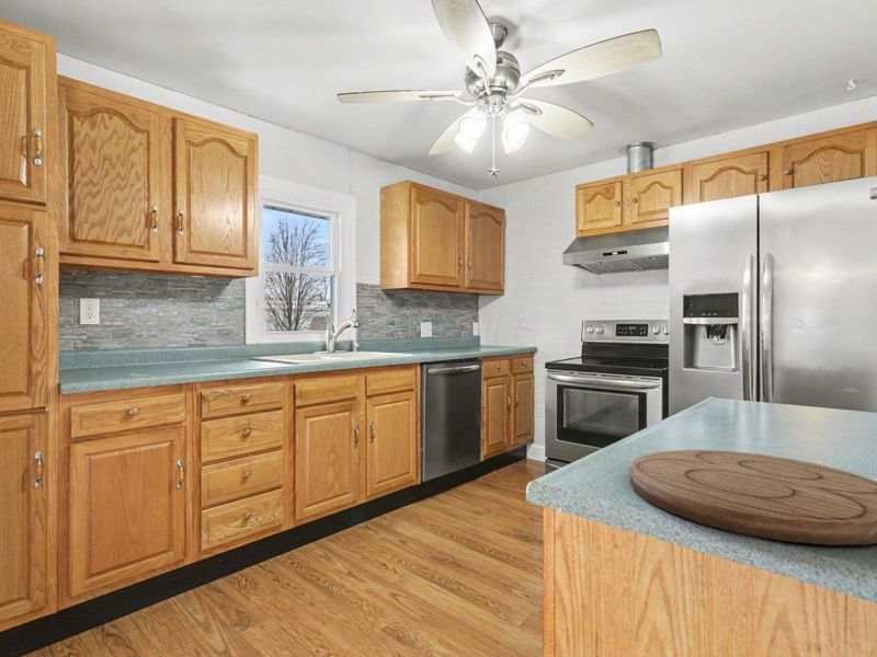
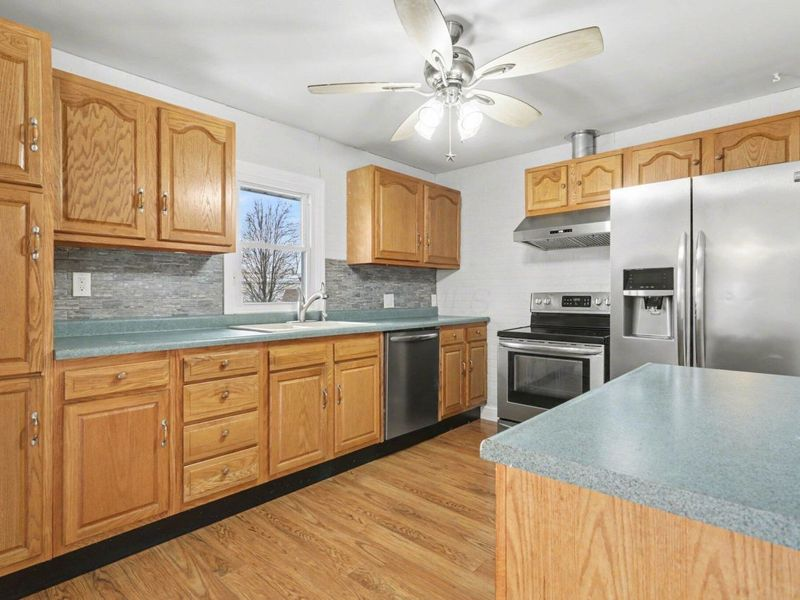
- cutting board [629,449,877,546]
